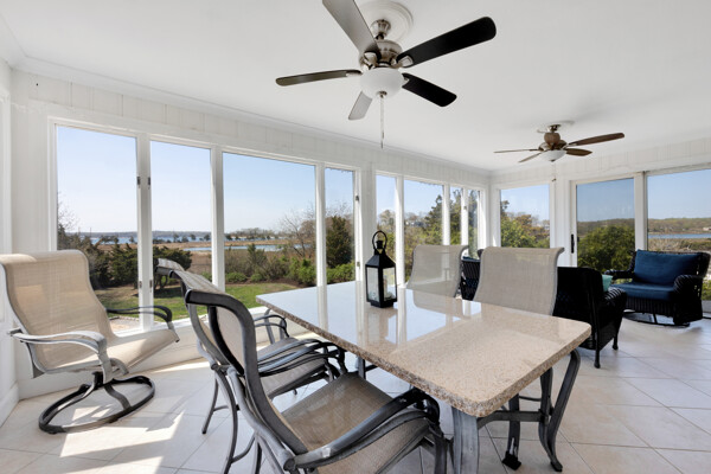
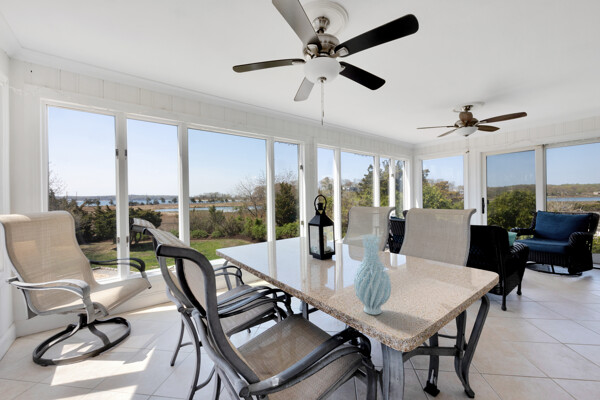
+ vase [353,233,392,316]
